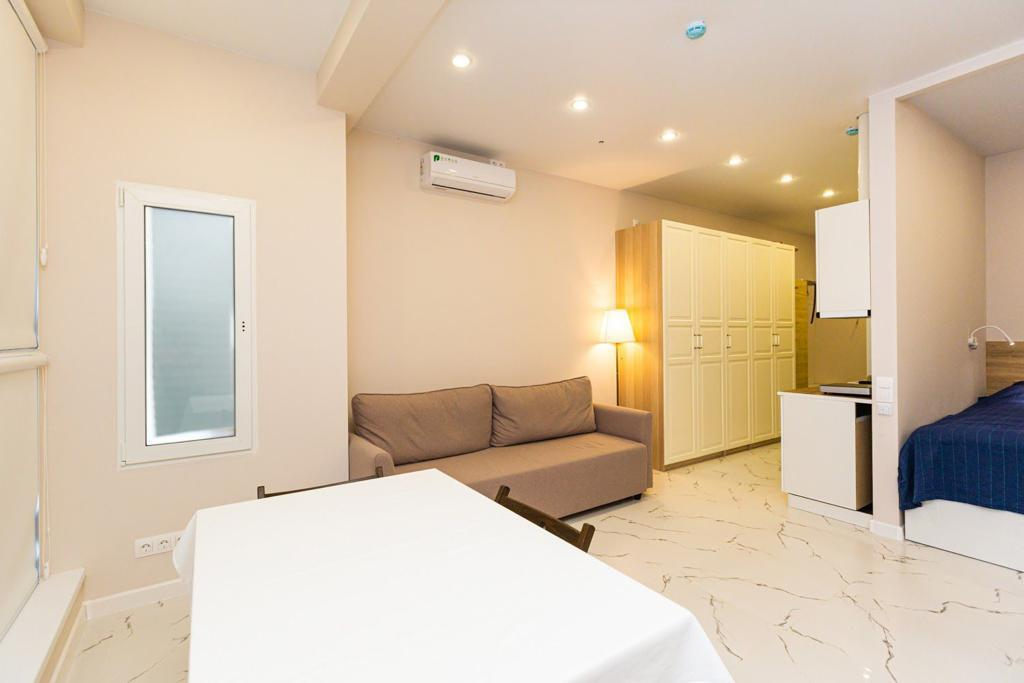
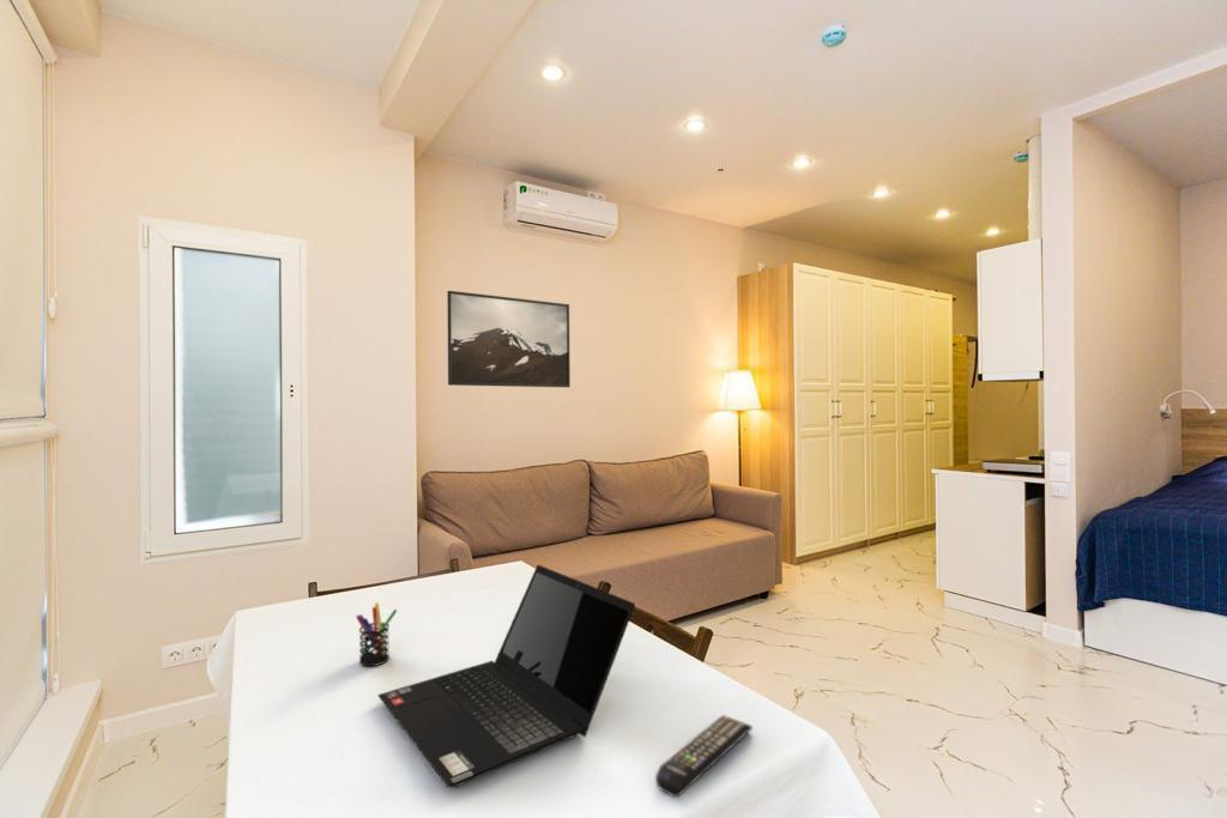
+ laptop computer [376,564,636,788]
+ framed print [446,290,572,388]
+ pen holder [355,601,398,667]
+ remote control [654,714,754,798]
